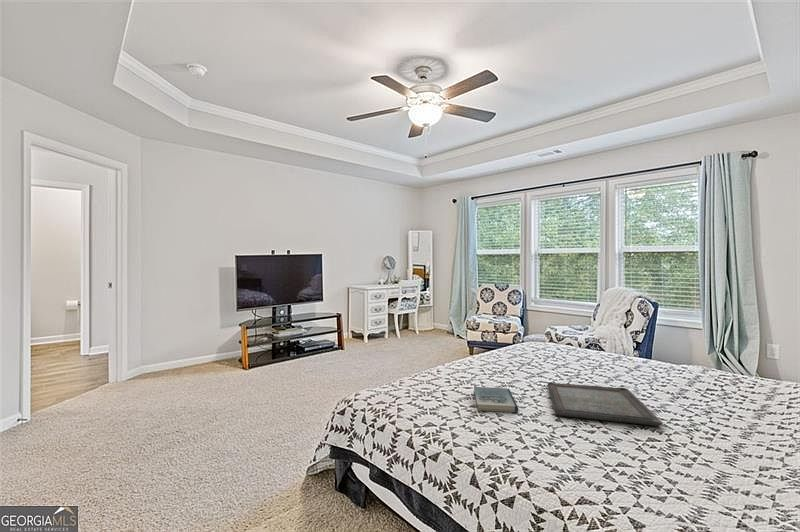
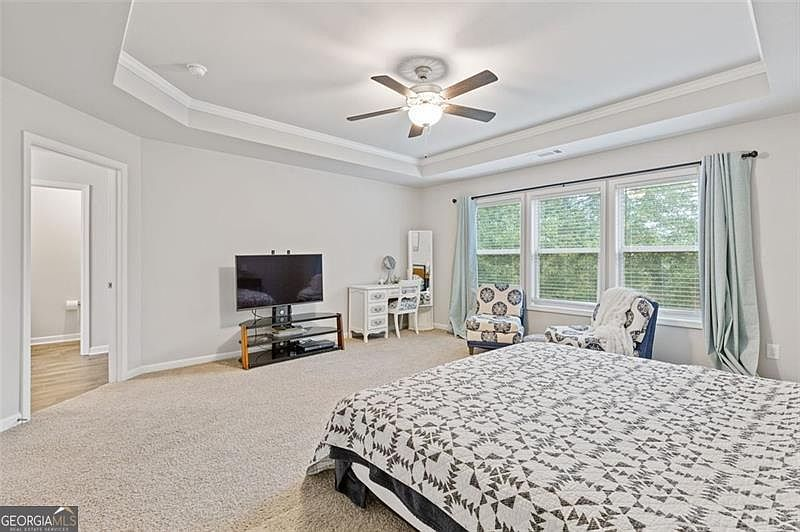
- book [473,386,519,413]
- serving tray [547,381,664,427]
